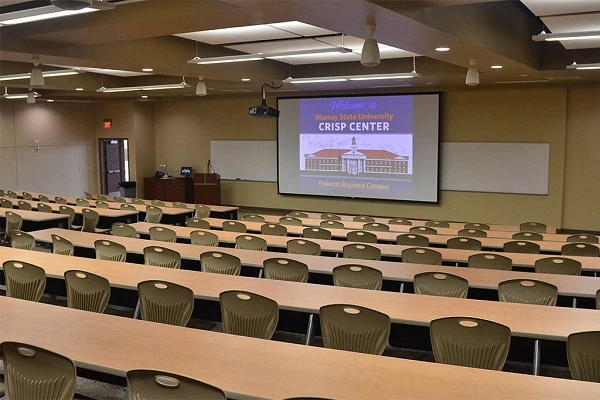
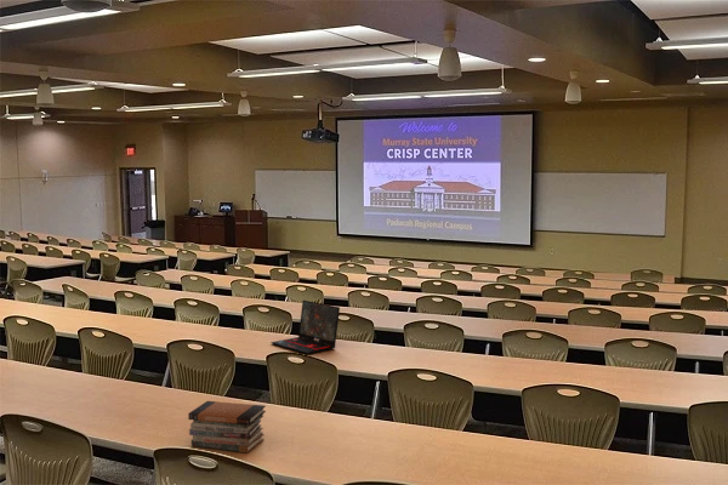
+ laptop [269,299,341,355]
+ book stack [187,400,267,453]
